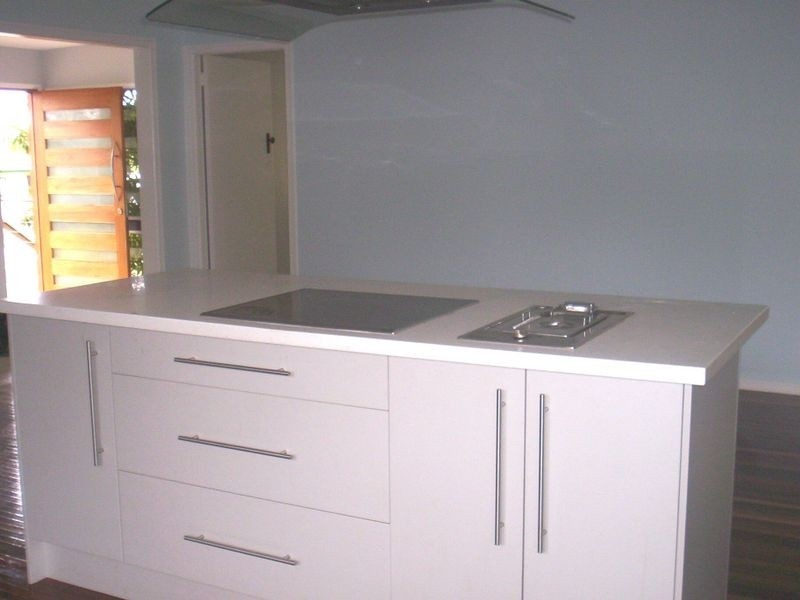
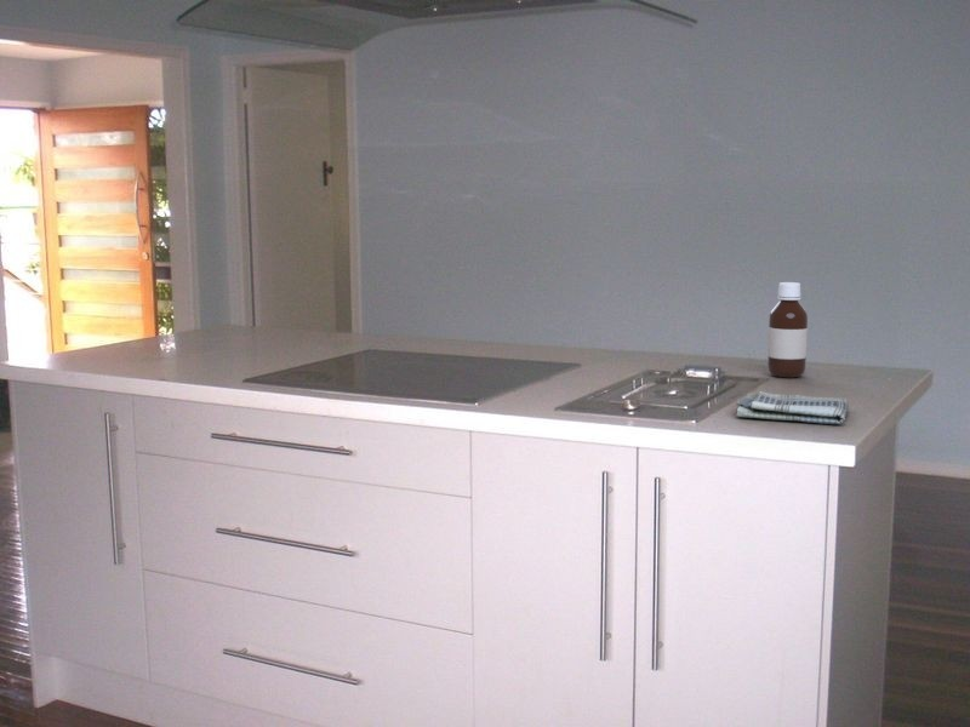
+ dish towel [736,390,850,425]
+ bottle [766,281,809,378]
